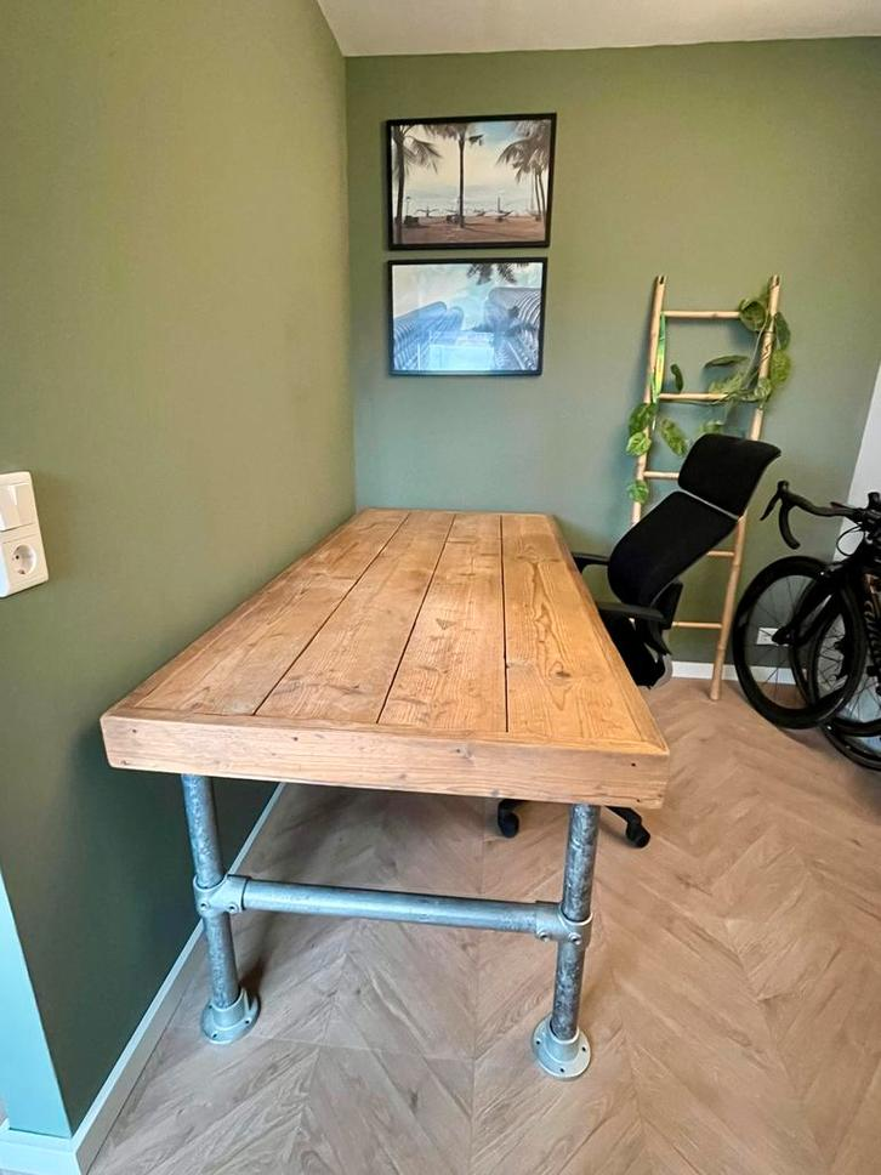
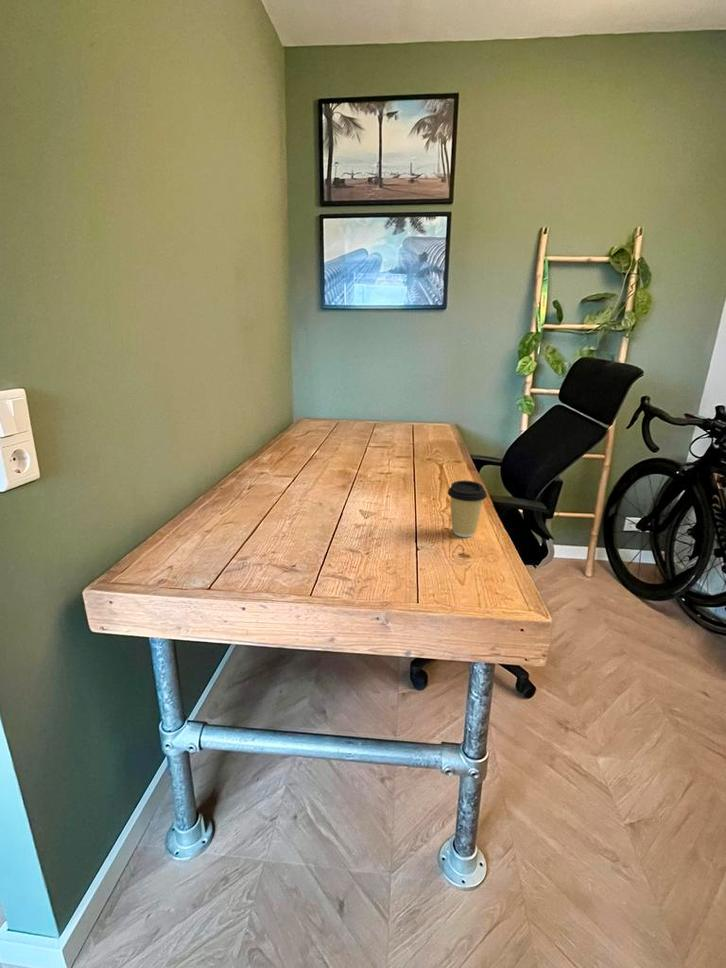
+ coffee cup [446,480,488,538]
